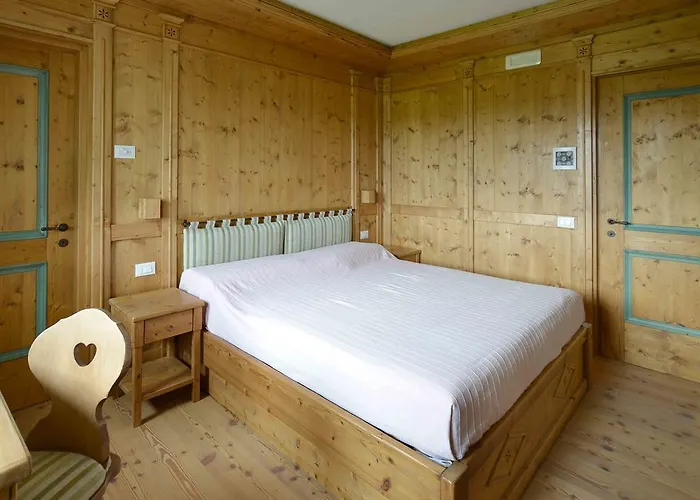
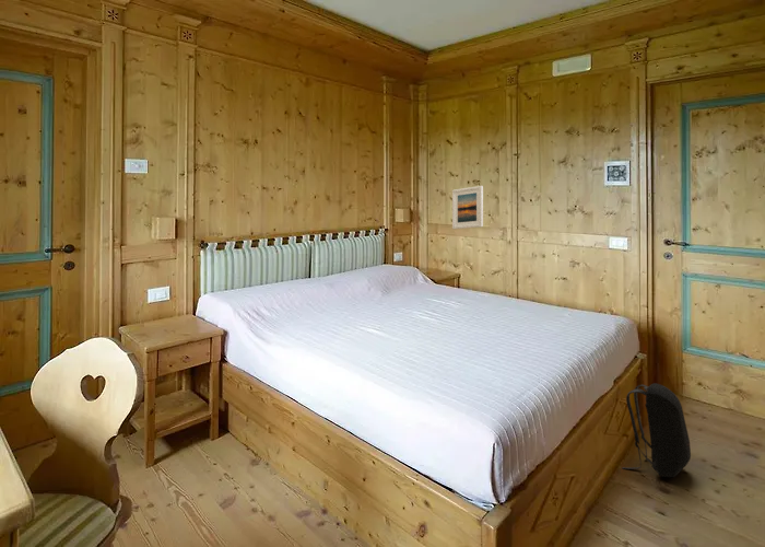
+ backpack [621,382,692,478]
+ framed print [451,185,484,230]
